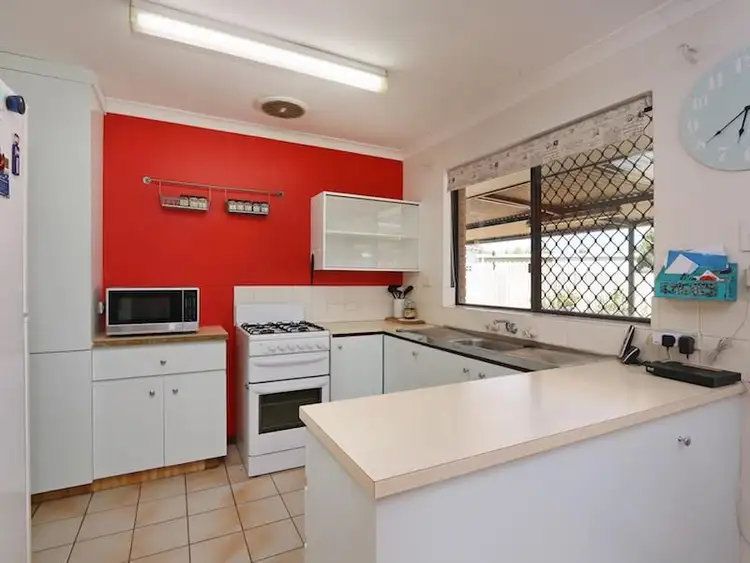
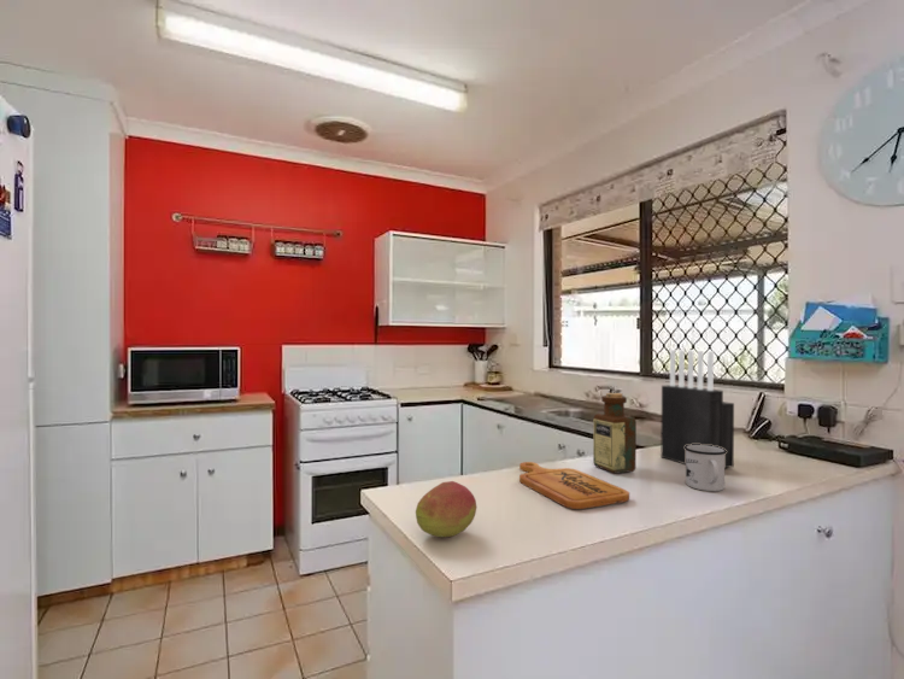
+ cutting board [518,461,630,510]
+ bottle [592,392,638,475]
+ fruit [415,480,479,539]
+ mug [685,444,727,492]
+ knife block [659,349,735,469]
